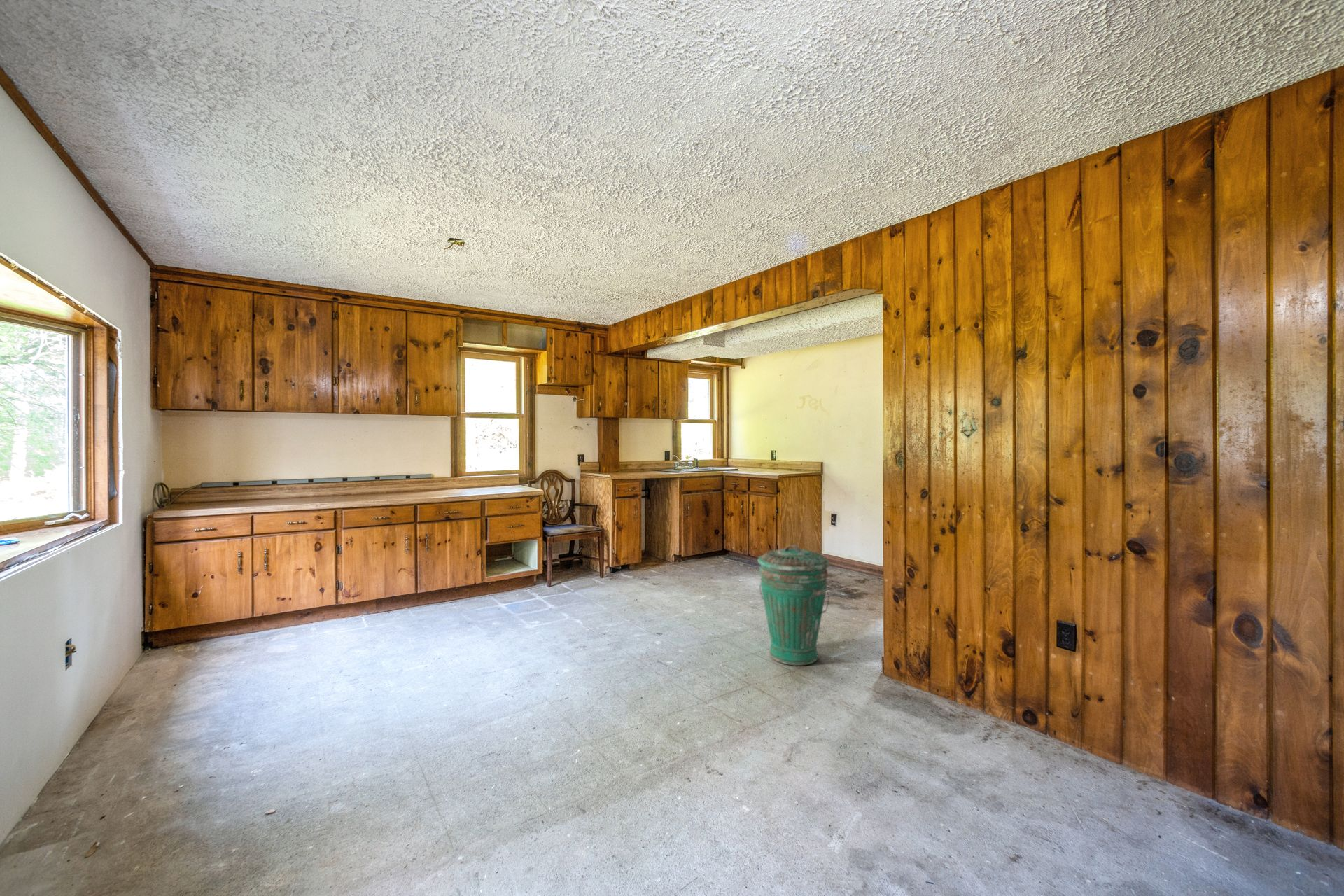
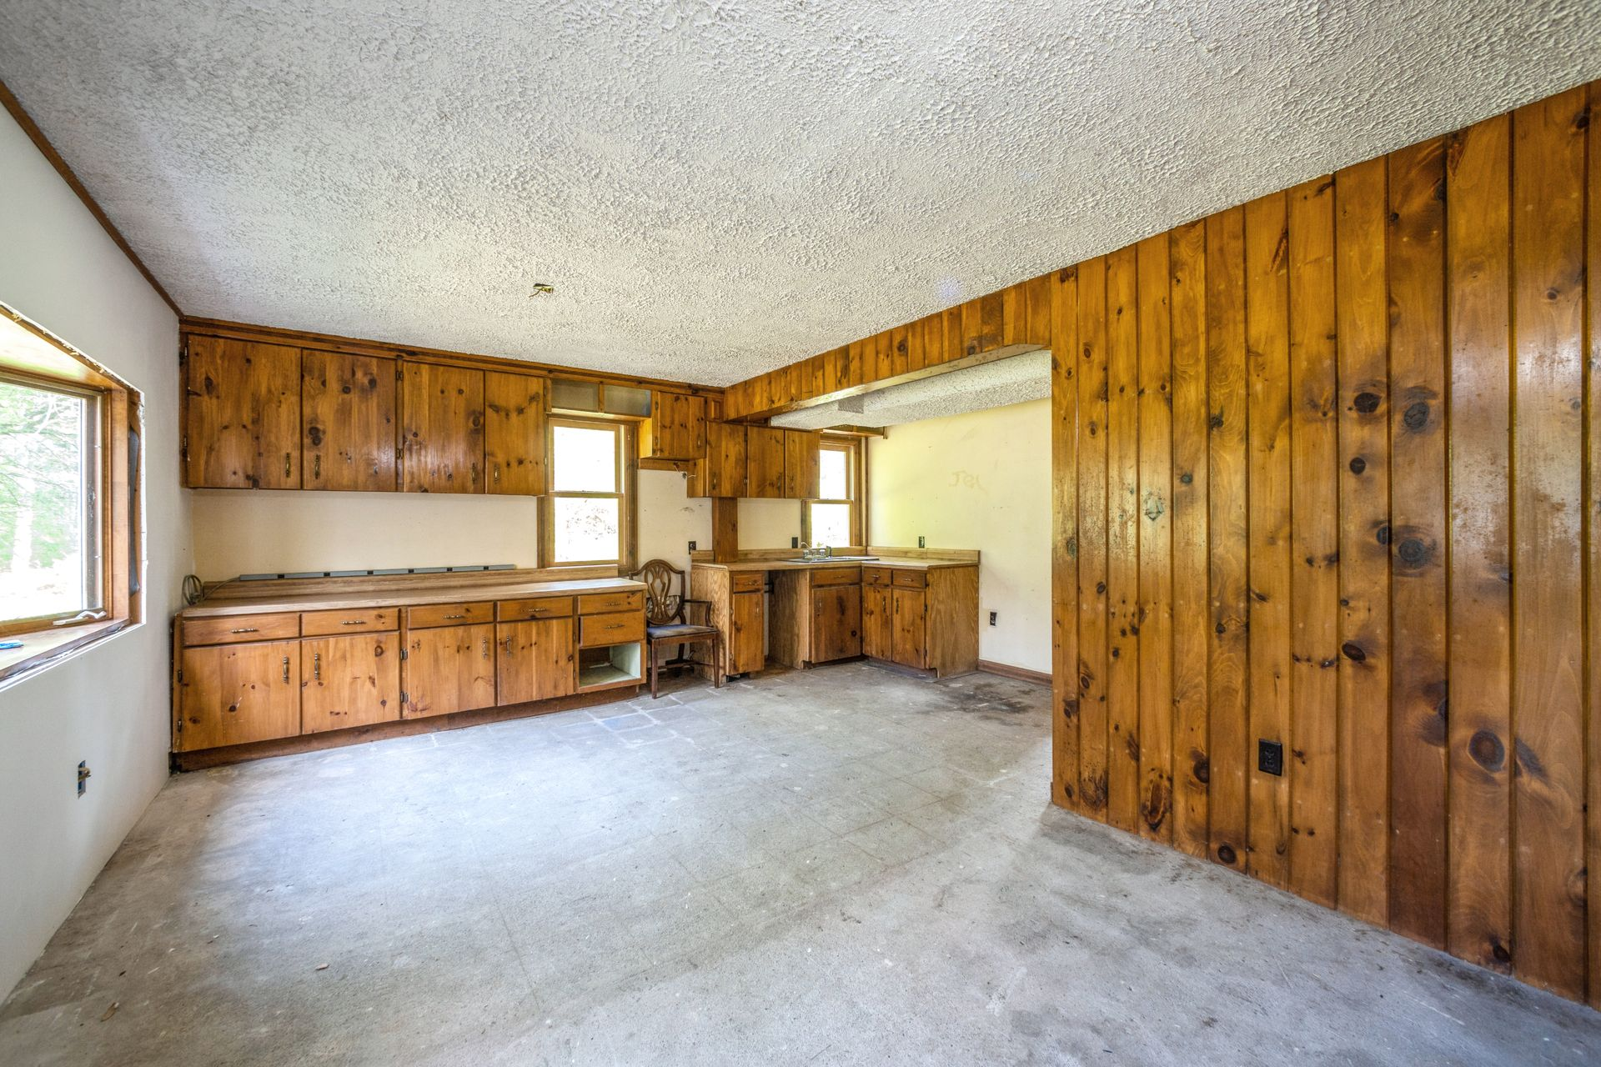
- trash can [757,545,831,666]
